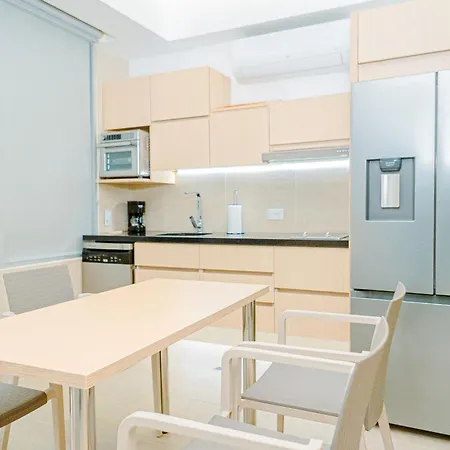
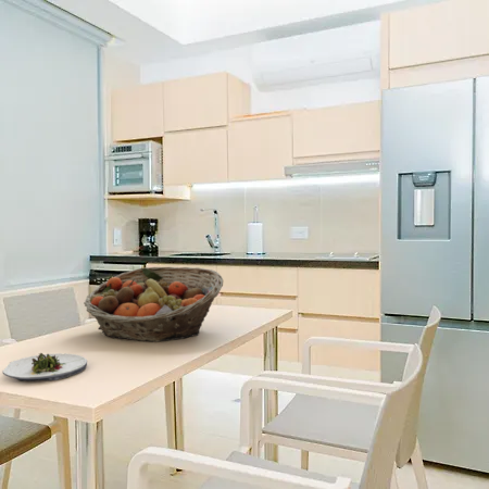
+ salad plate [1,352,88,383]
+ fruit basket [83,266,224,342]
